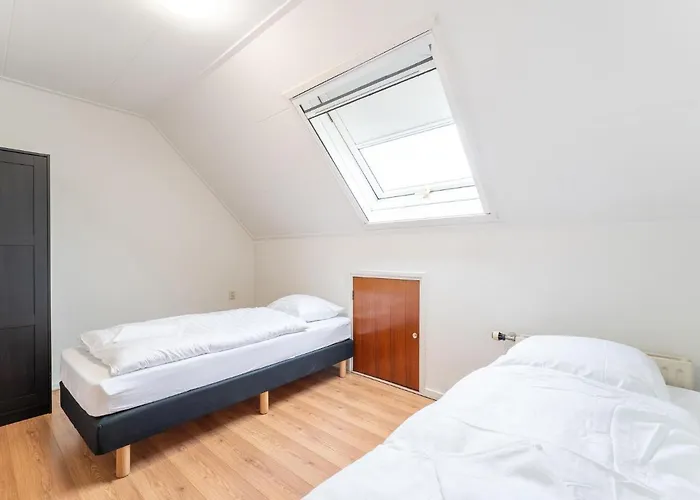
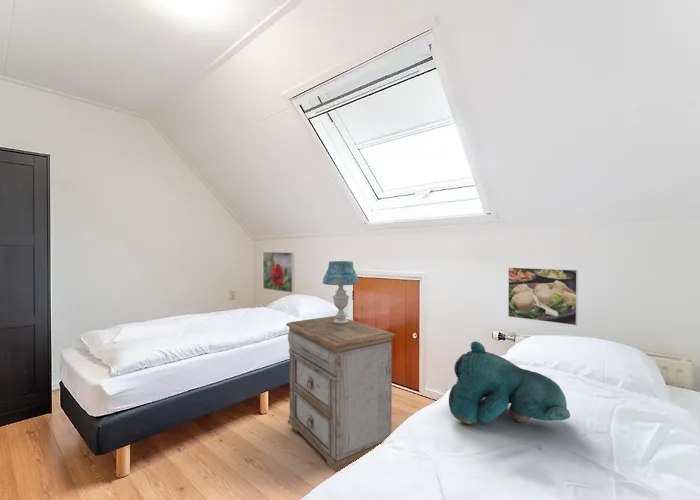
+ teddy bear [448,340,571,425]
+ table lamp [322,260,360,324]
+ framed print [262,251,295,294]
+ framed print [507,266,579,327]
+ nightstand [285,315,397,473]
